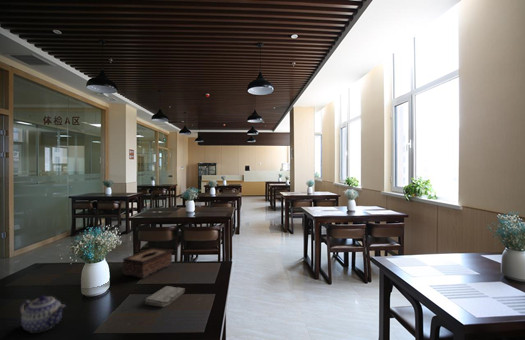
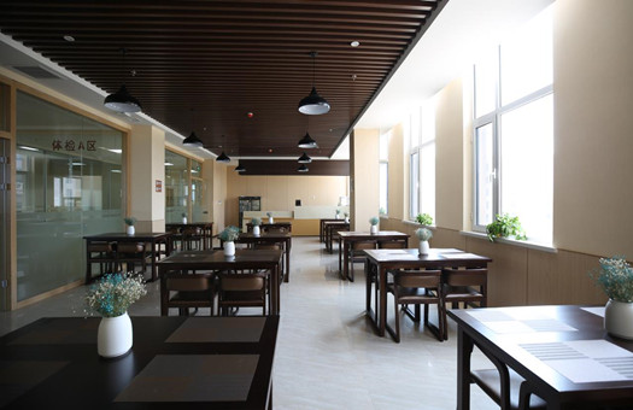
- tissue box [122,247,173,279]
- washcloth [144,285,186,308]
- teapot [18,294,67,334]
